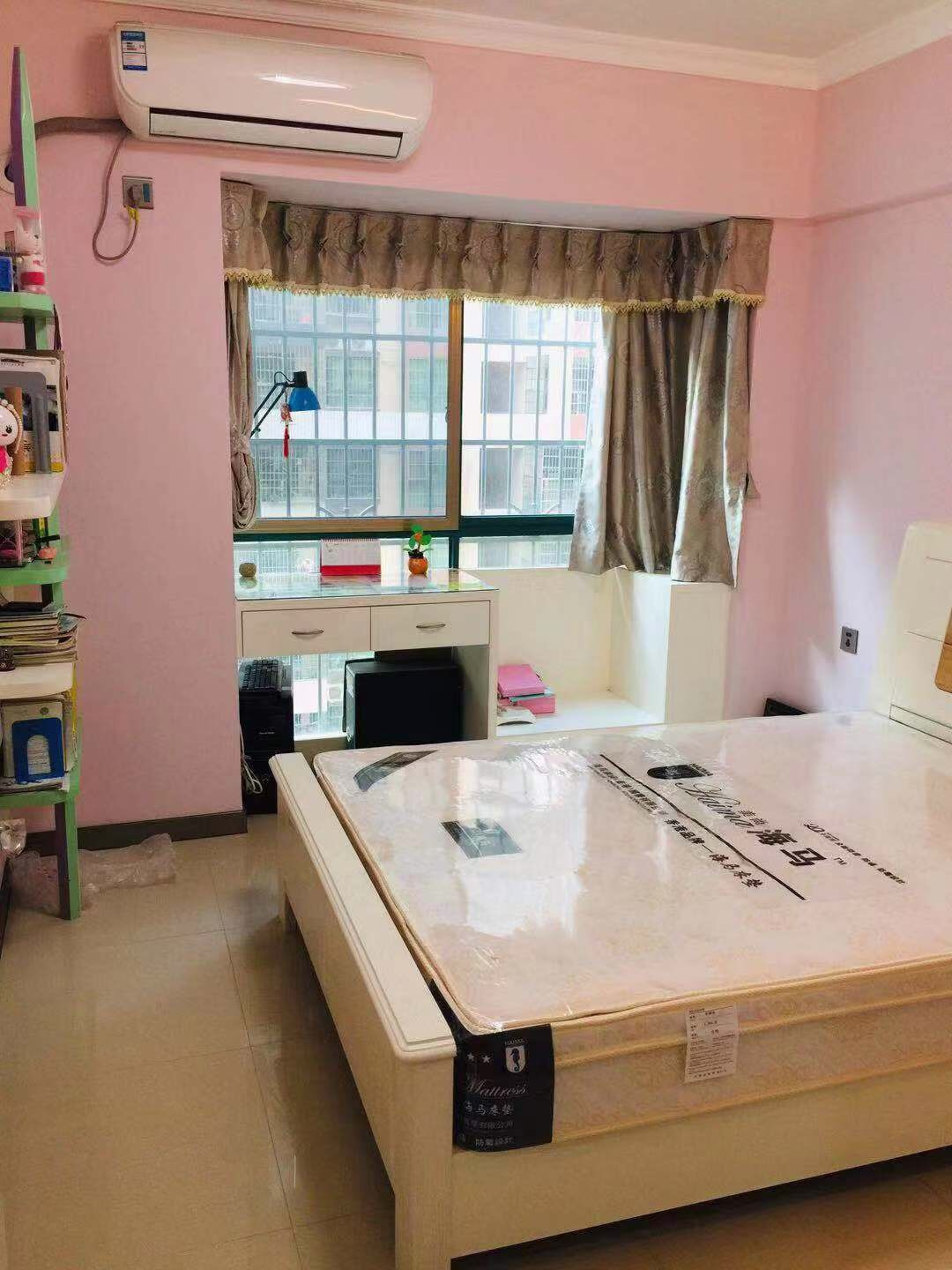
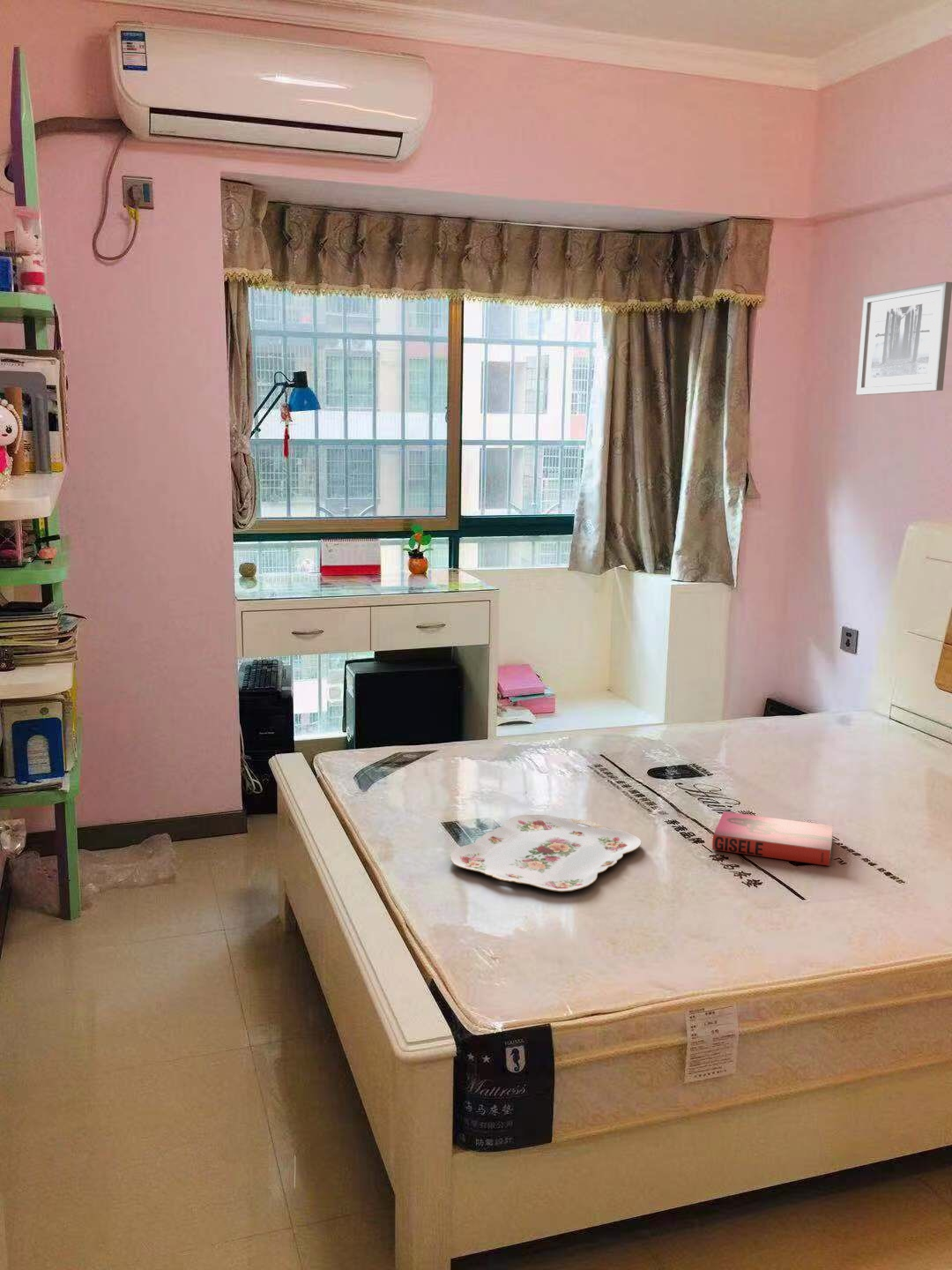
+ hardback book [711,811,834,867]
+ wall art [855,280,952,396]
+ serving tray [450,814,642,893]
